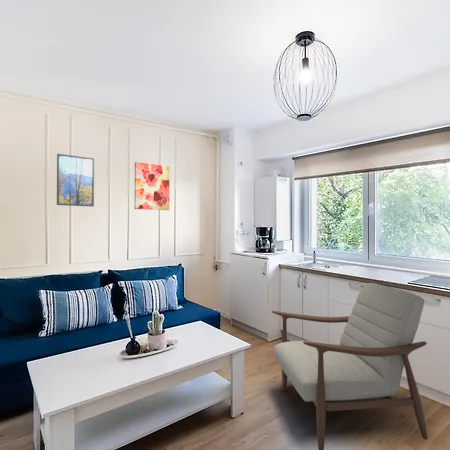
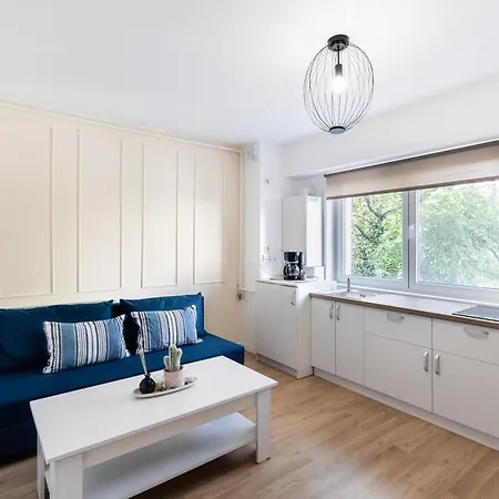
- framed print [56,153,95,207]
- wall art [134,161,170,211]
- chair [271,282,428,450]
